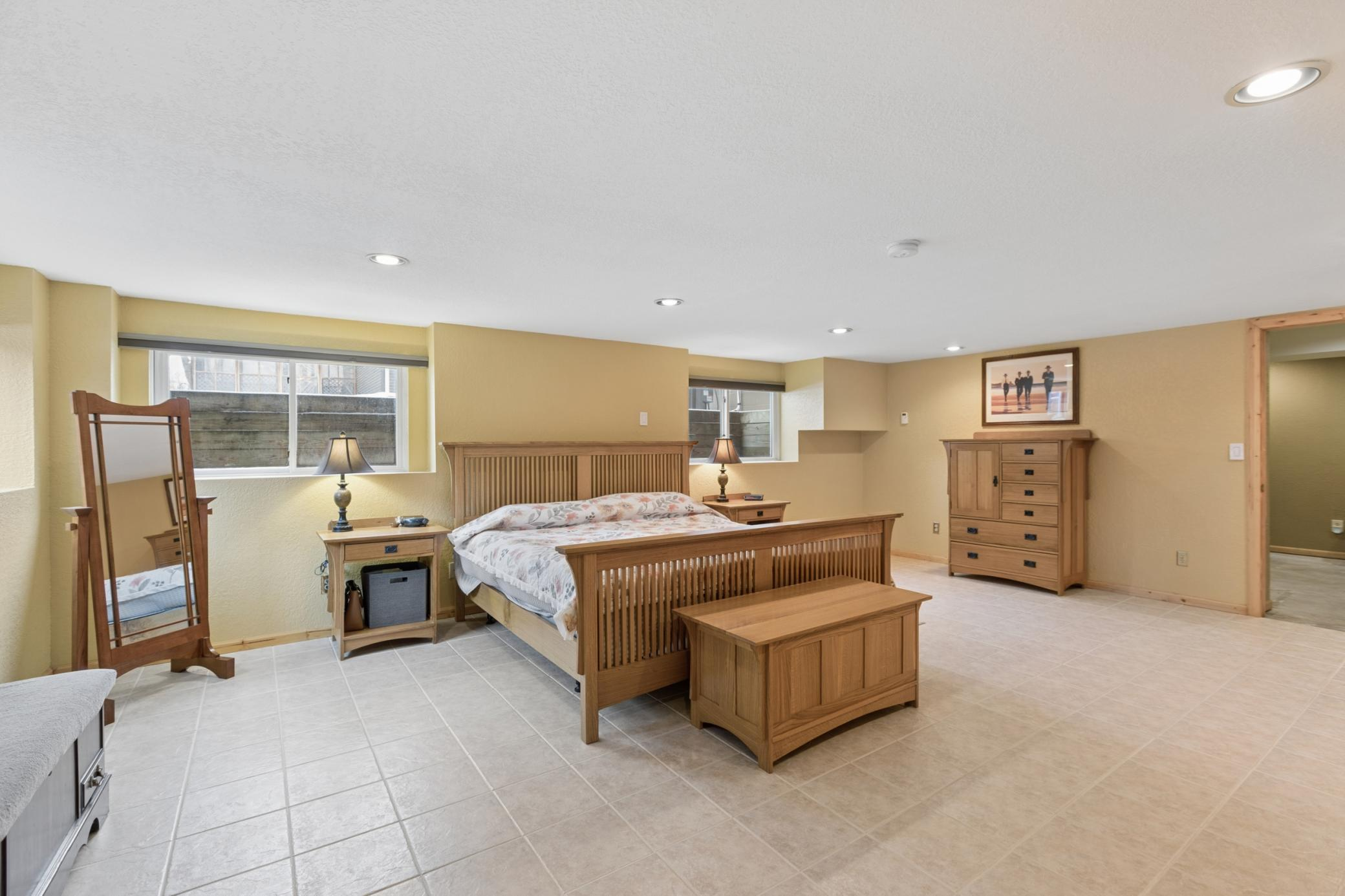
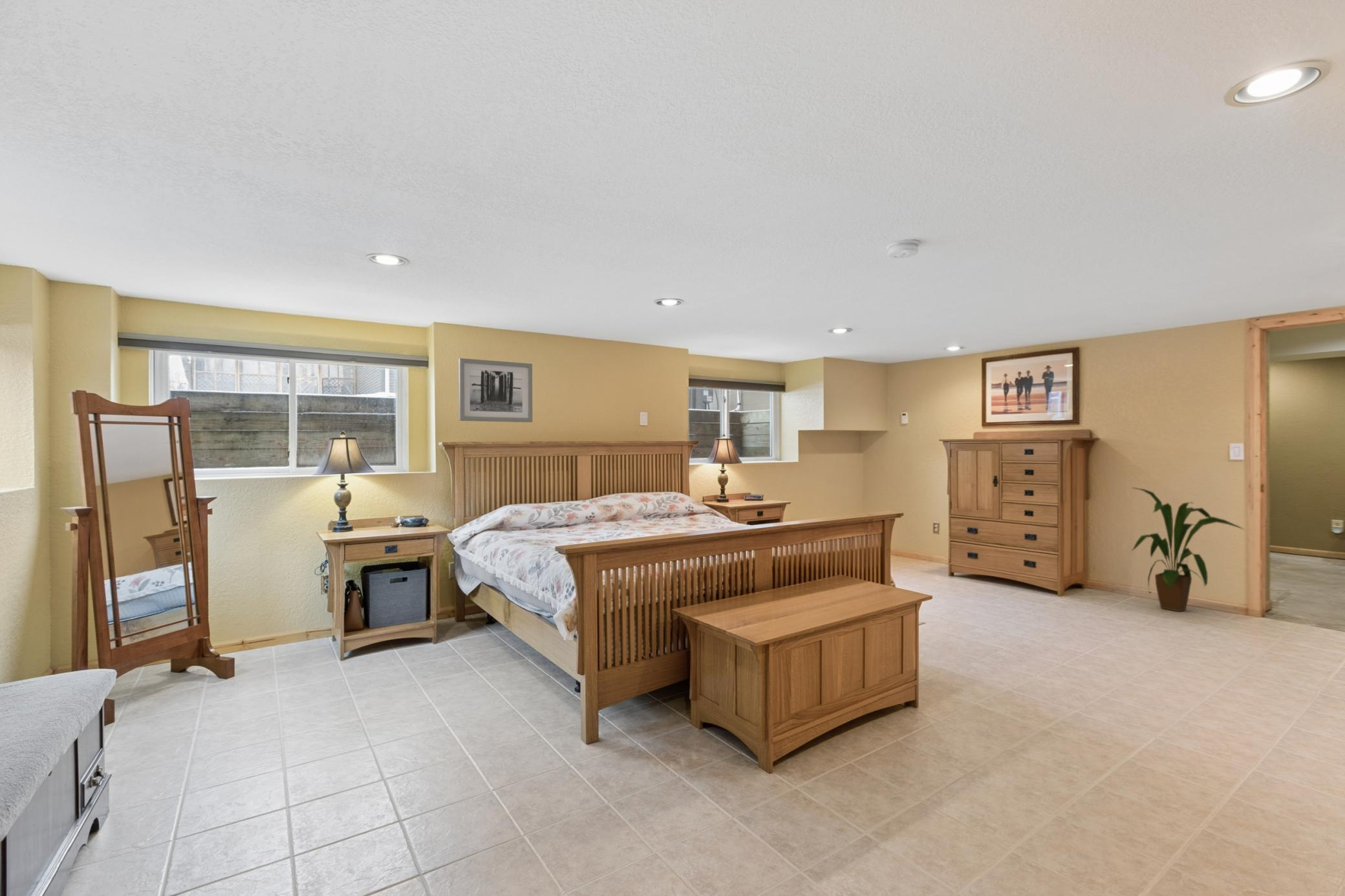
+ wall art [458,357,533,423]
+ house plant [1131,487,1245,612]
